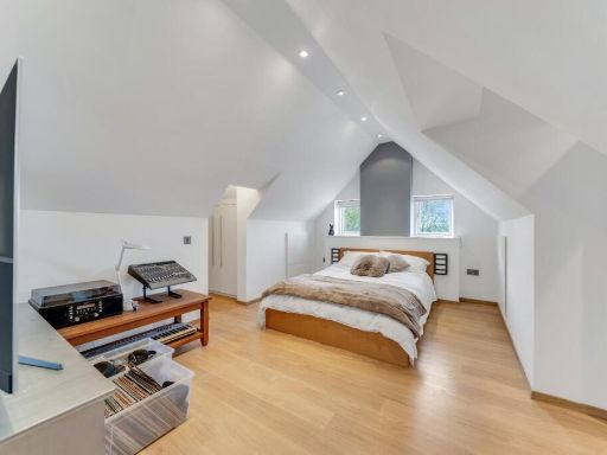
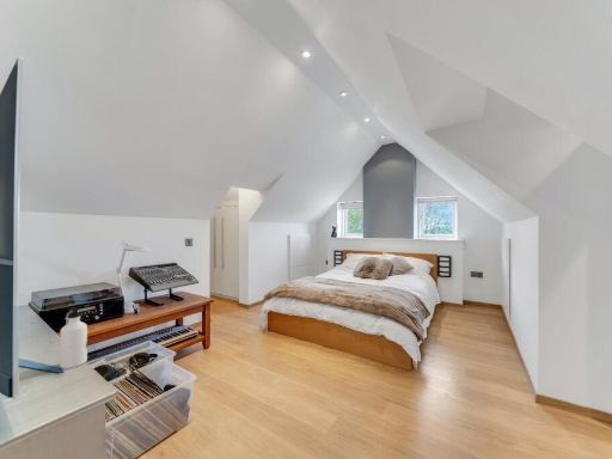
+ water bottle [59,306,88,369]
